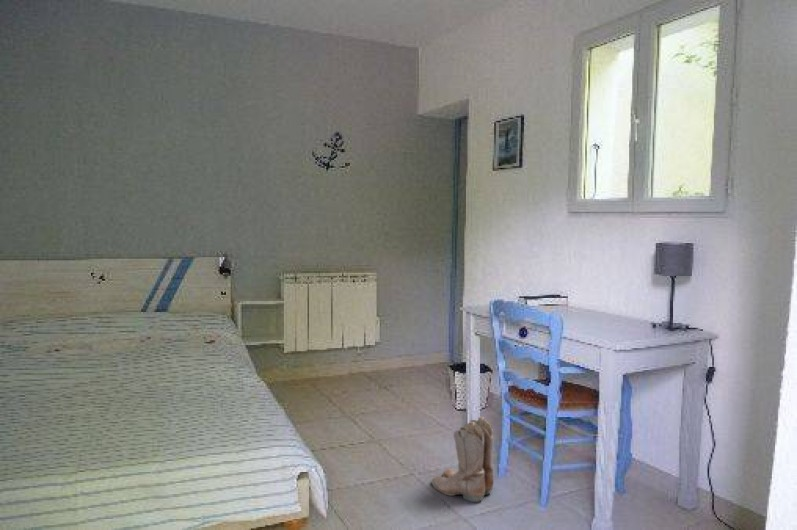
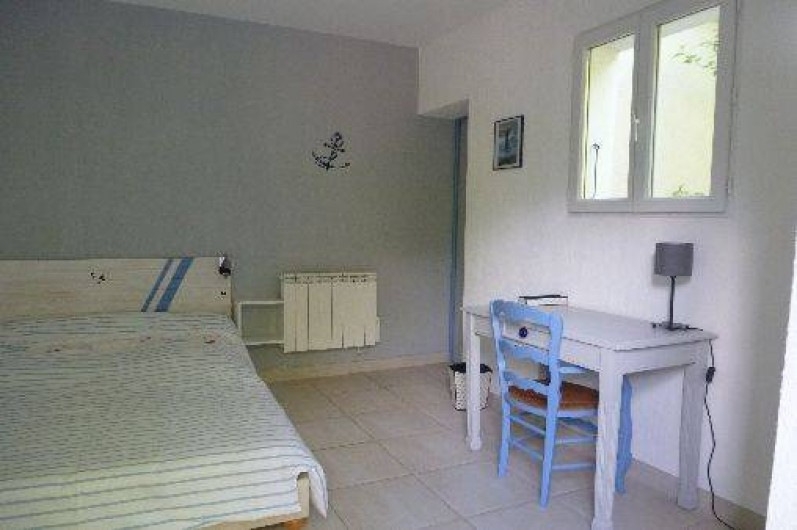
- boots [430,415,495,503]
